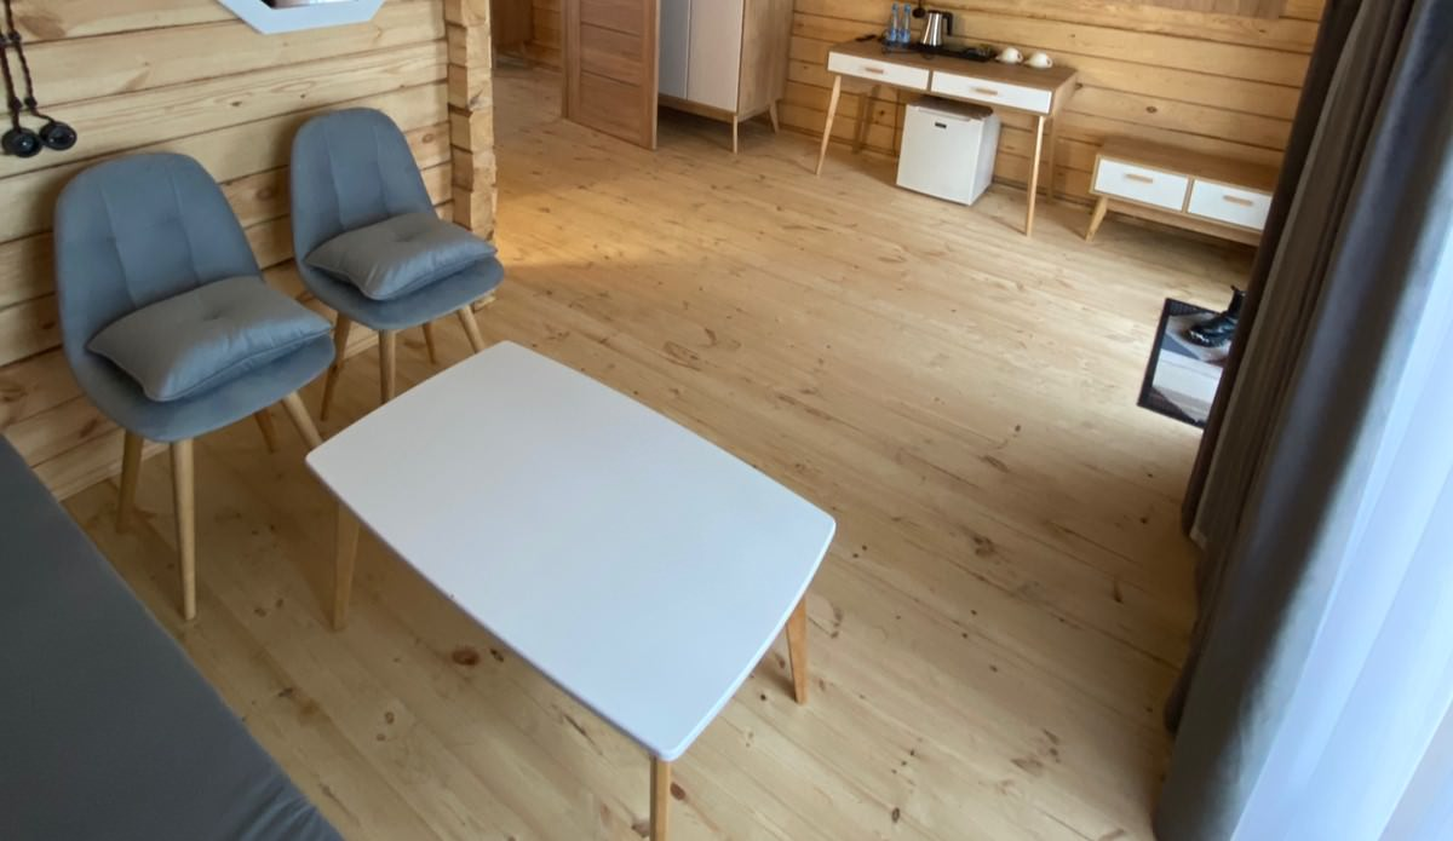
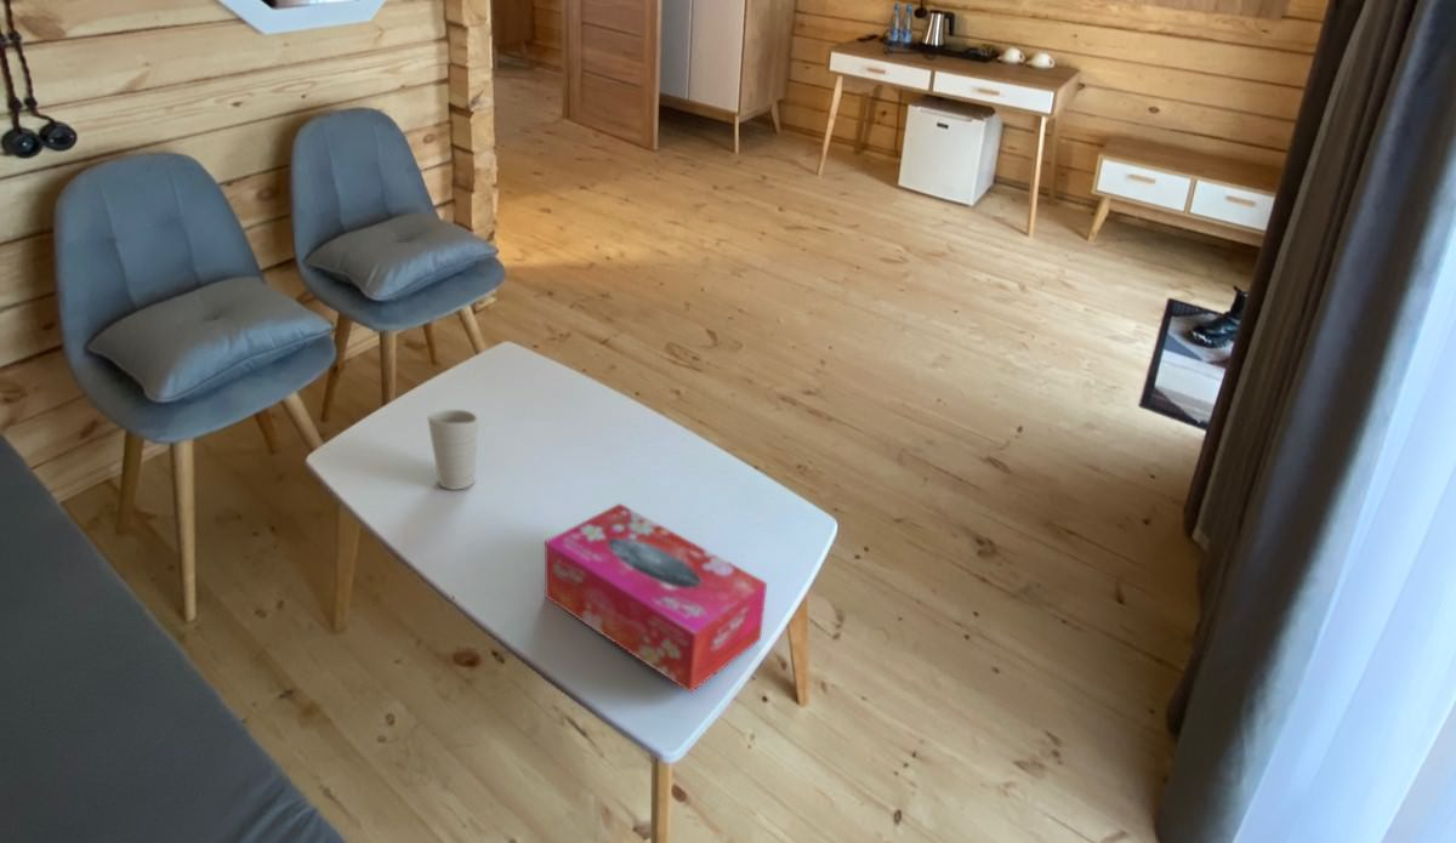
+ tissue box [544,502,768,694]
+ cup [426,409,479,490]
